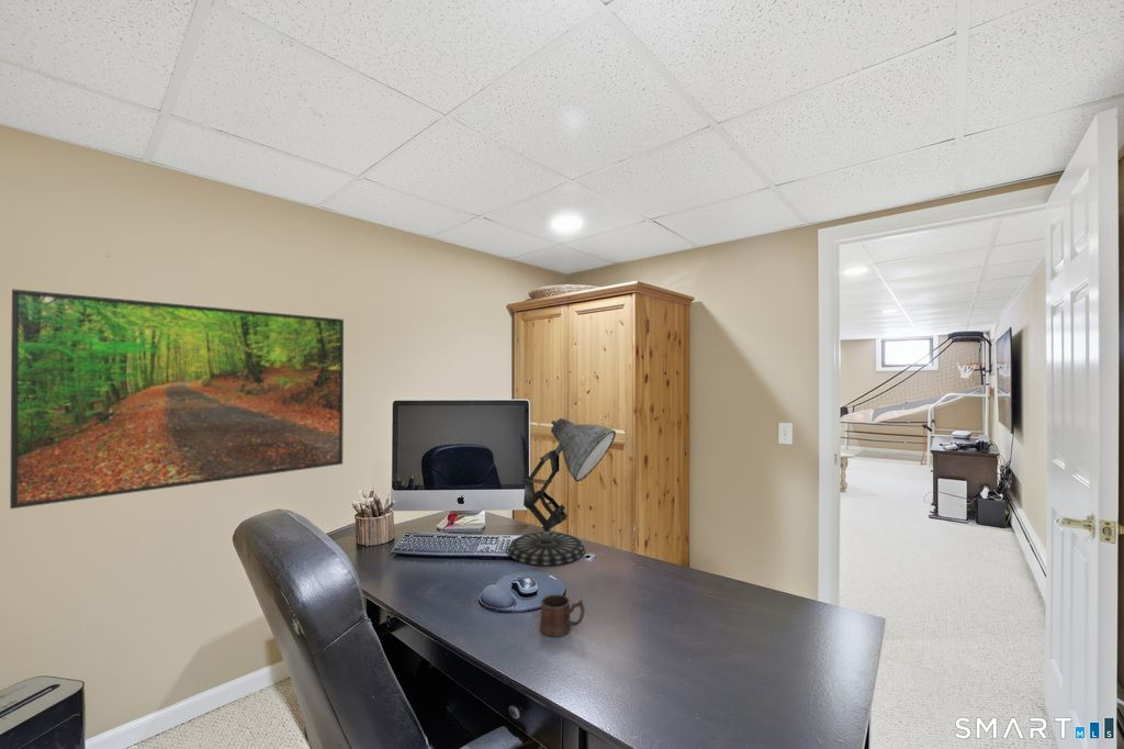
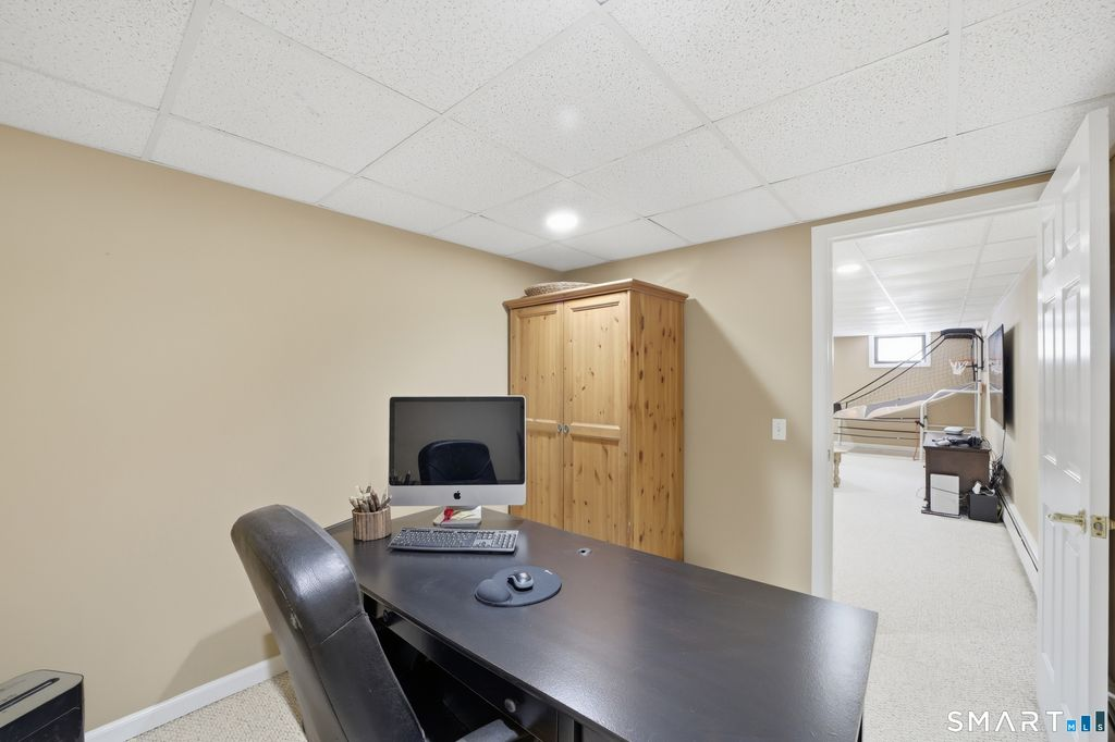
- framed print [9,288,345,510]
- mug [539,593,586,638]
- desk lamp [507,417,617,567]
